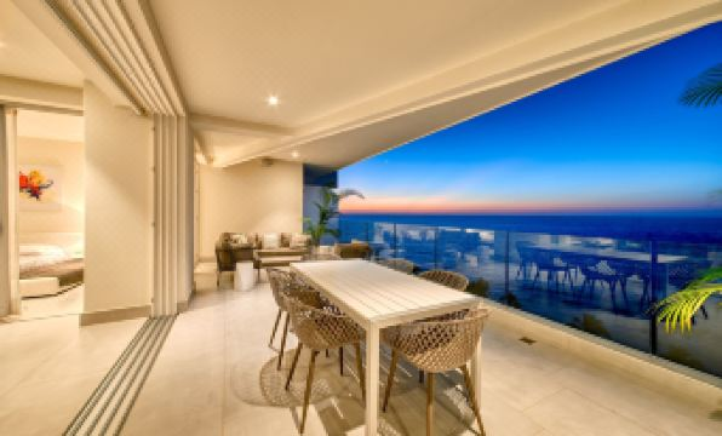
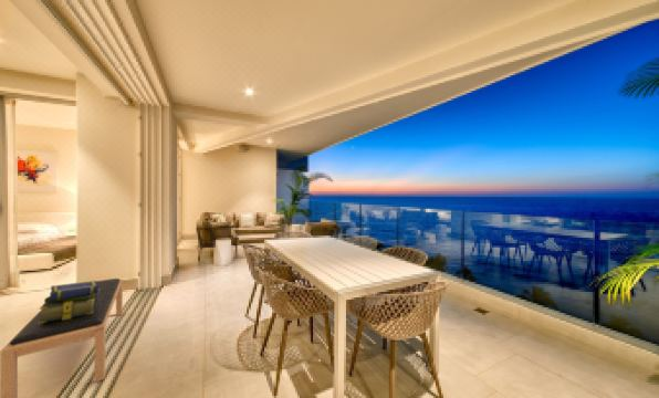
+ stack of books [39,280,100,323]
+ bench [0,277,124,398]
